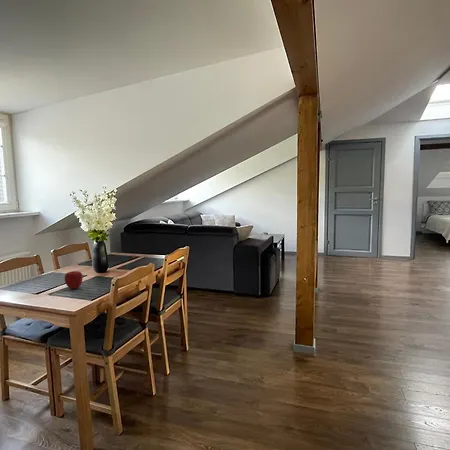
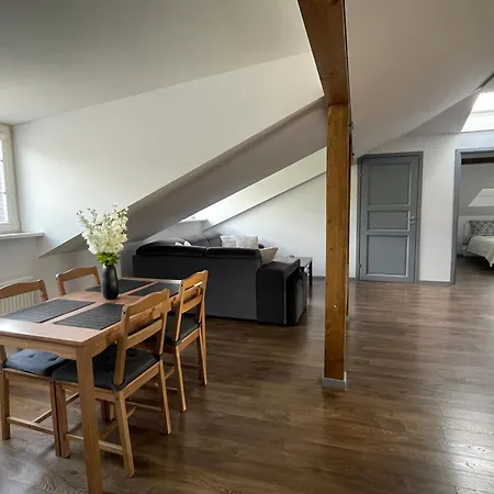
- apple [64,270,84,290]
